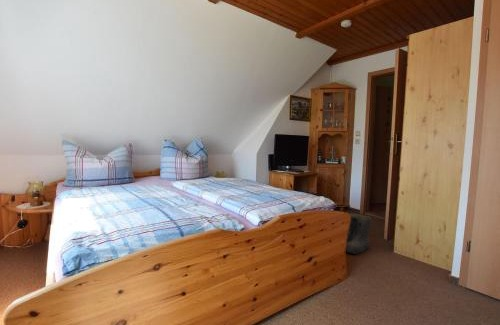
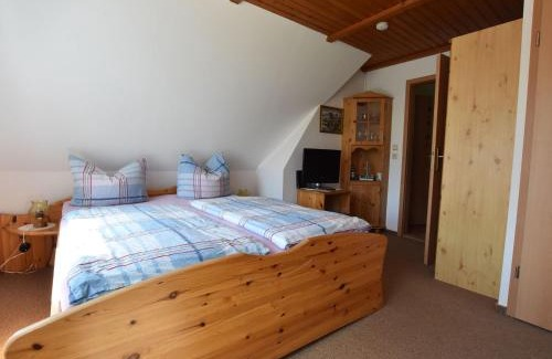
- boots [345,213,372,255]
